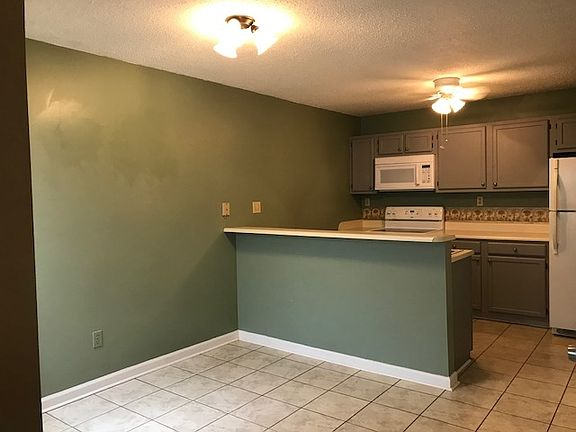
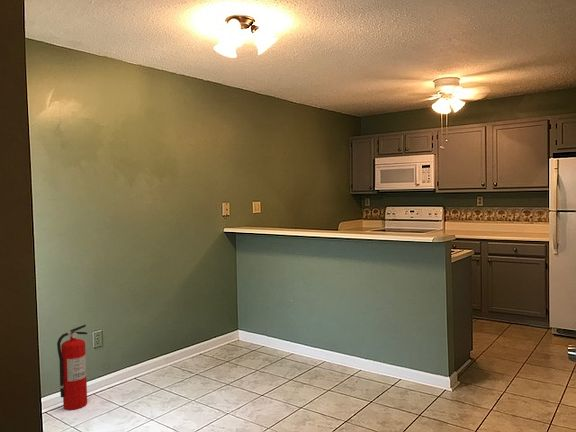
+ fire extinguisher [56,324,88,411]
